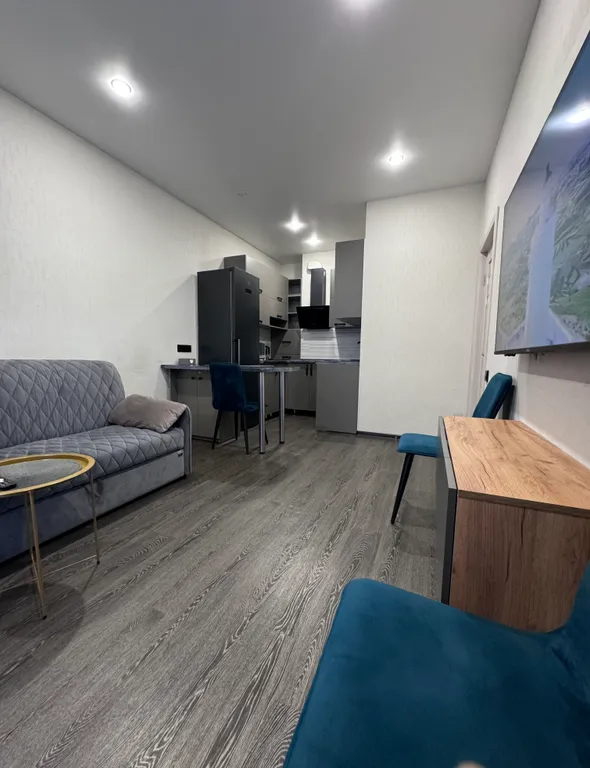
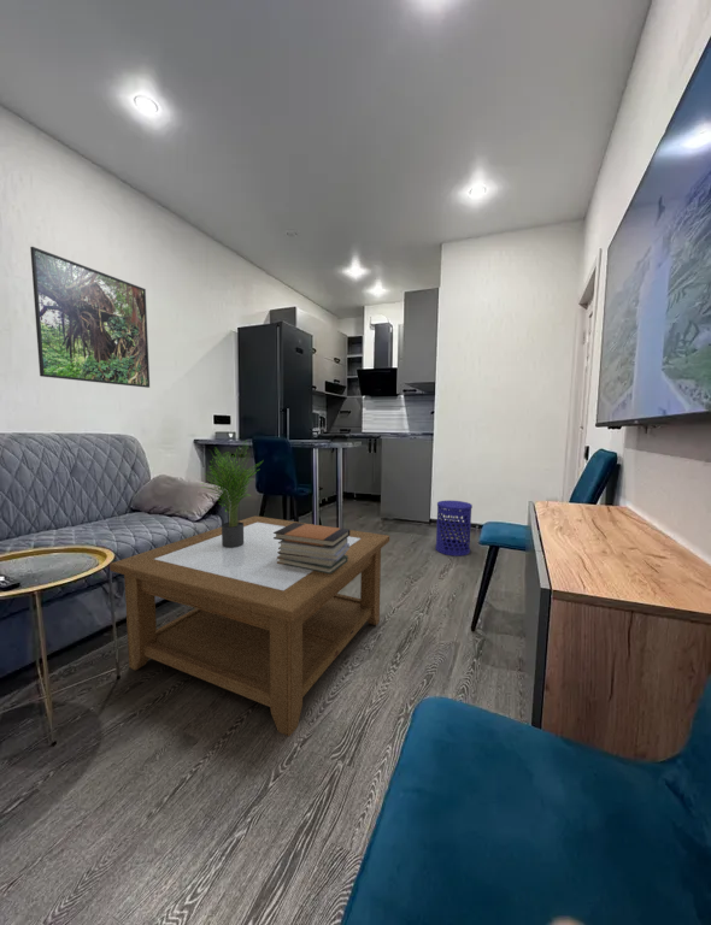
+ book stack [274,522,351,573]
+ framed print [29,246,151,389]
+ coffee table [108,515,390,737]
+ potted plant [200,440,263,548]
+ waste bin [435,500,474,558]
